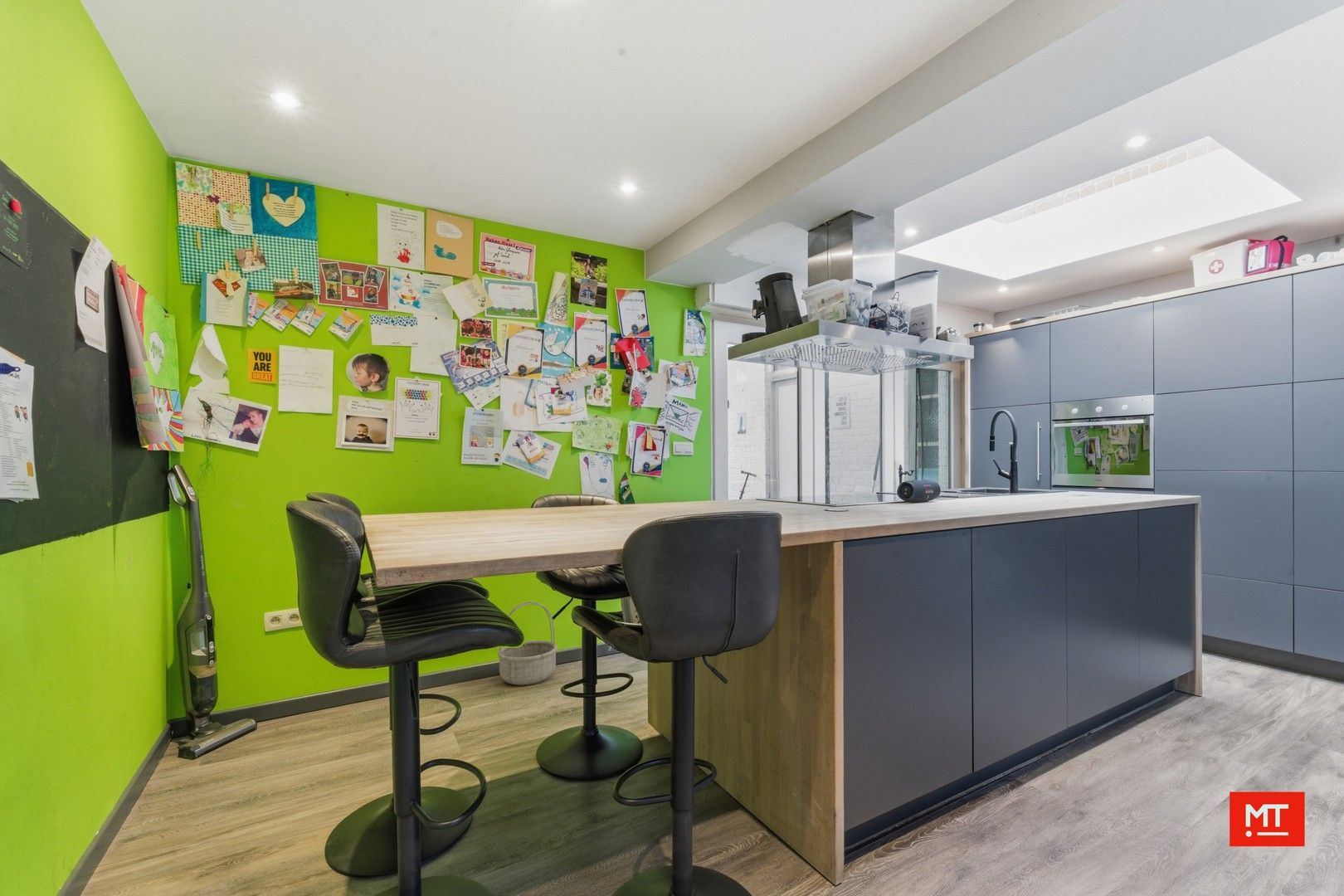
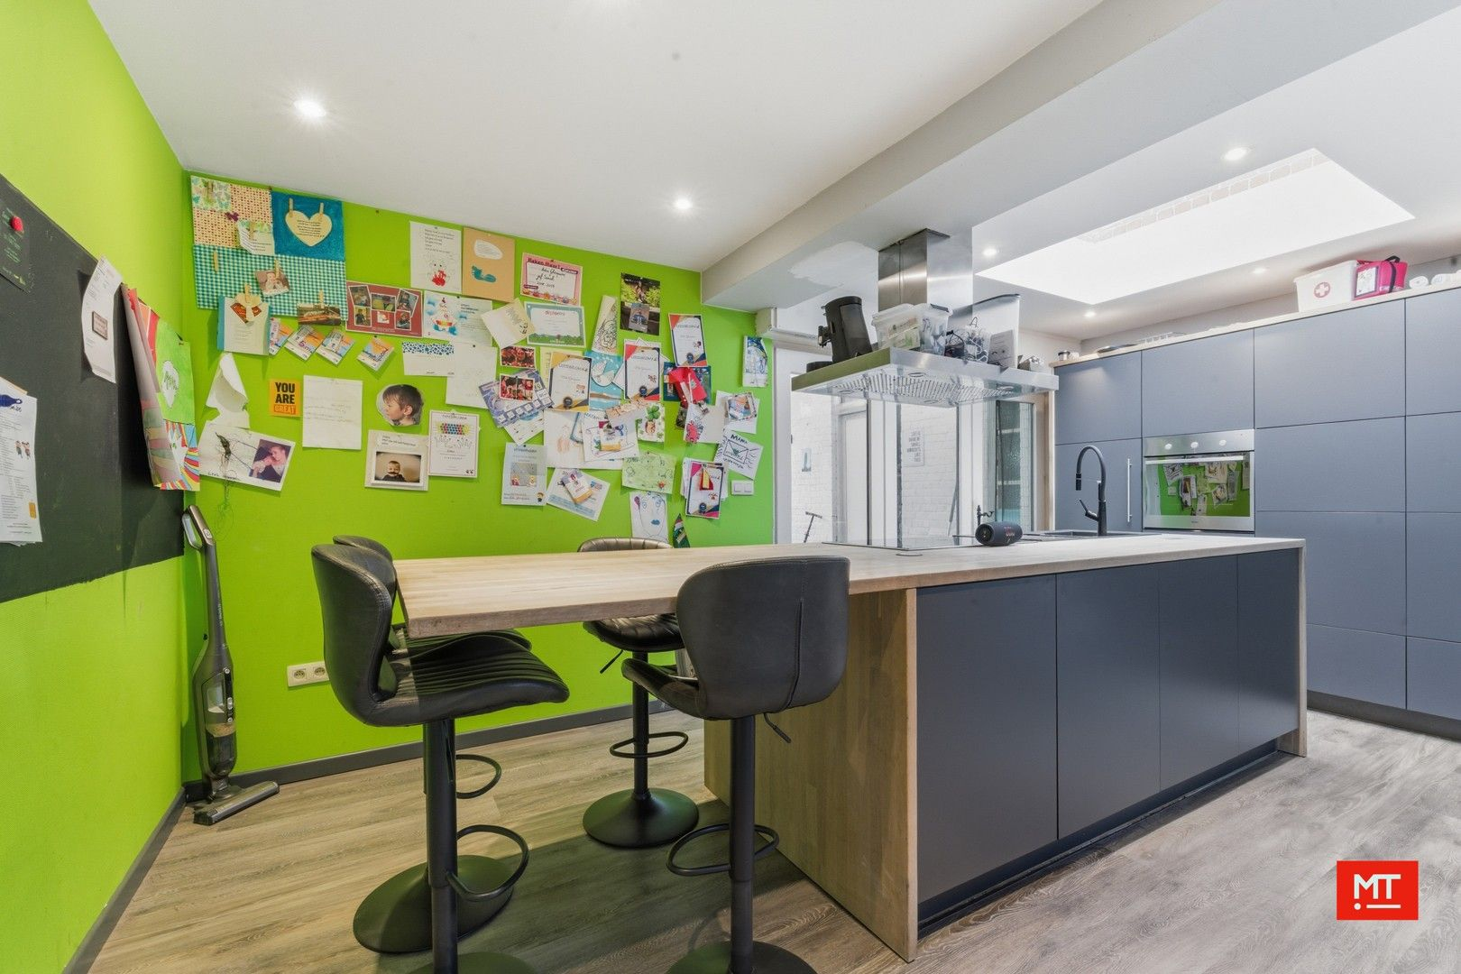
- basket [497,601,558,686]
